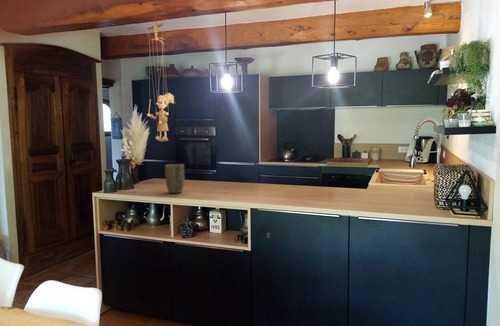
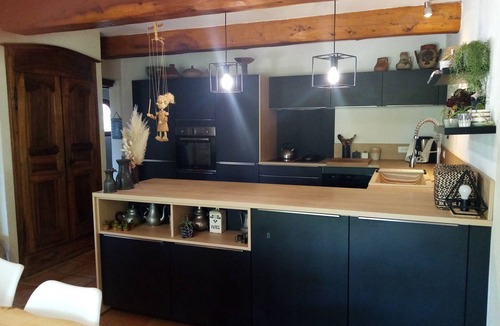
- plant pot [164,163,186,194]
